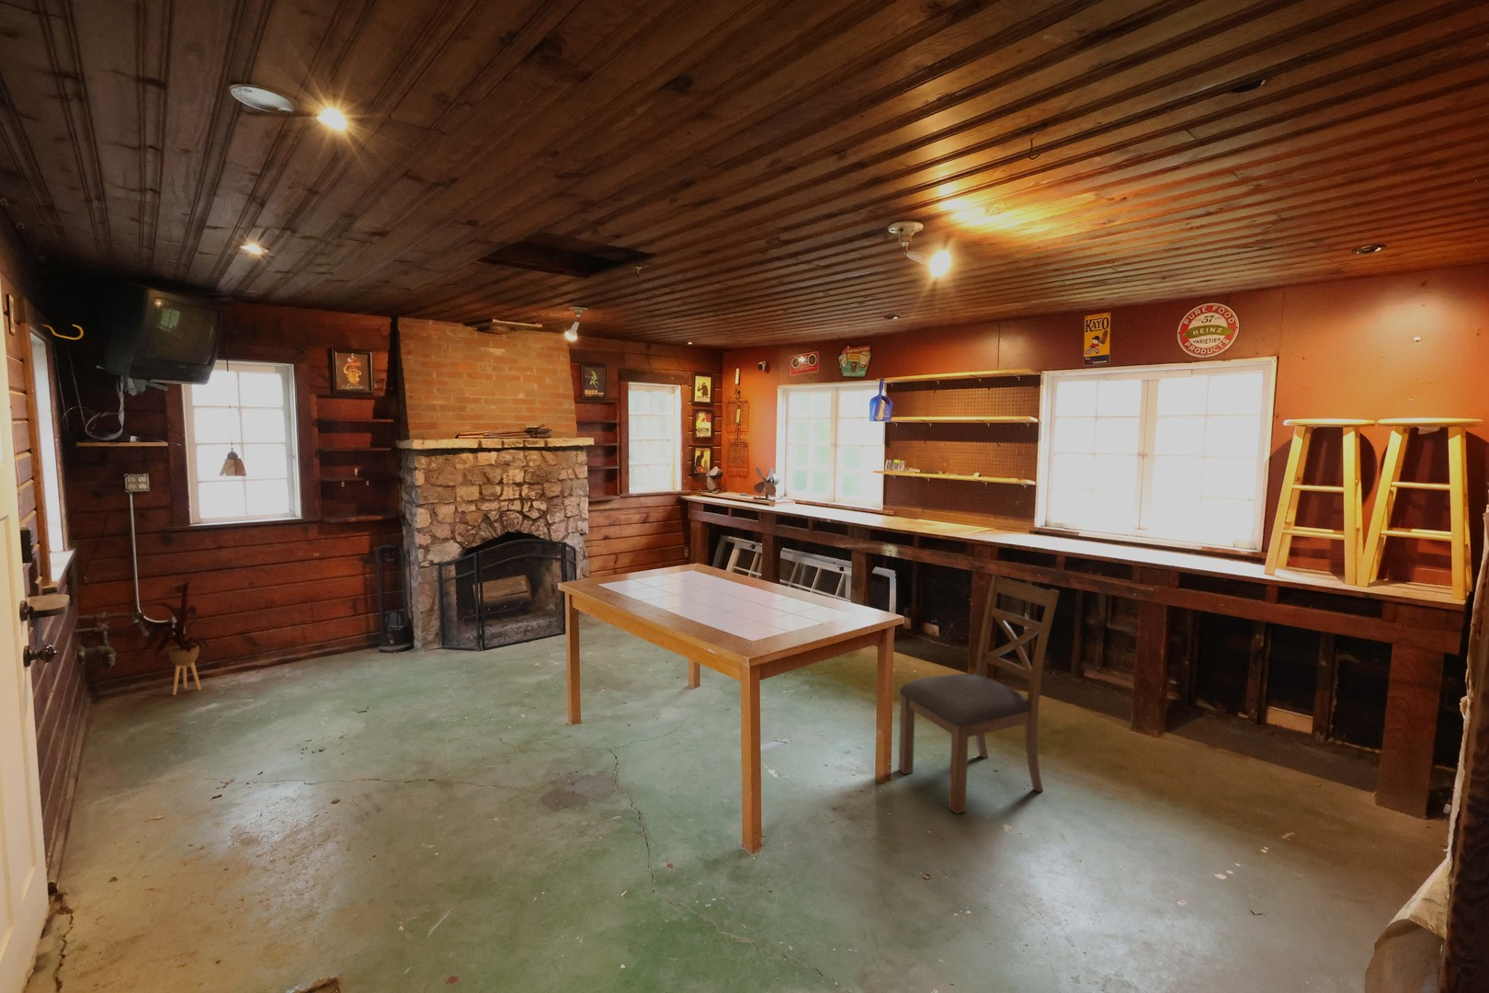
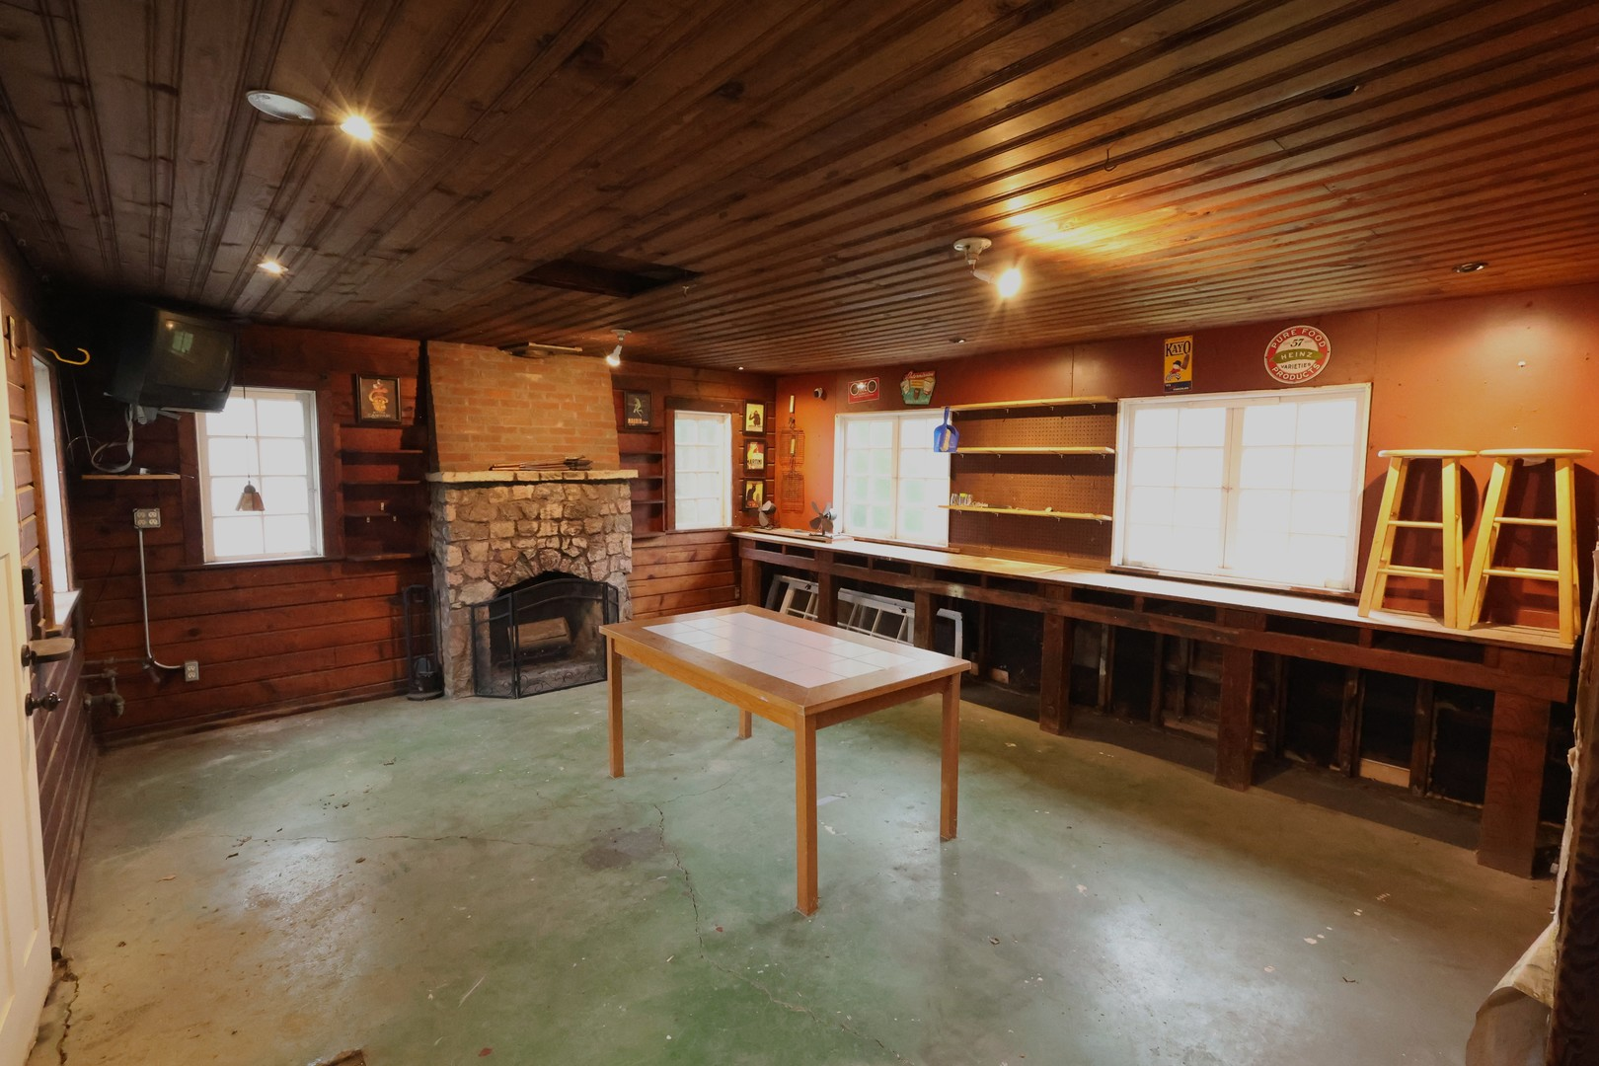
- chair [898,573,1060,815]
- house plant [140,580,212,696]
